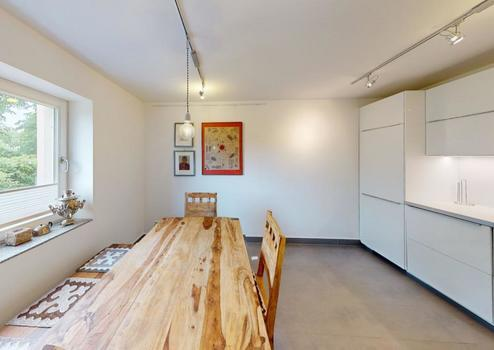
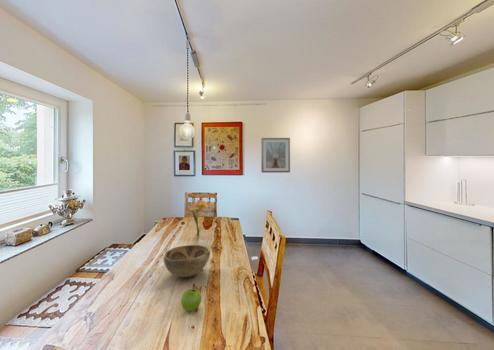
+ flower [191,198,210,239]
+ fruit [180,288,202,313]
+ decorative bowl [163,244,211,278]
+ picture frame [260,137,291,174]
